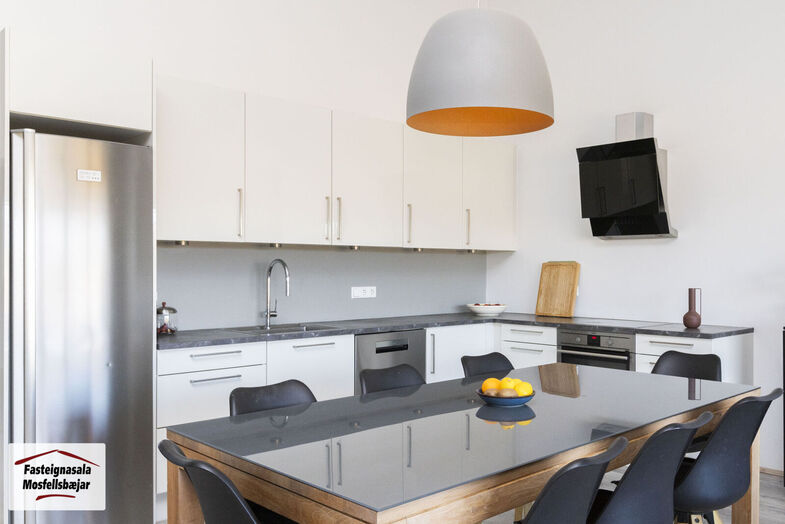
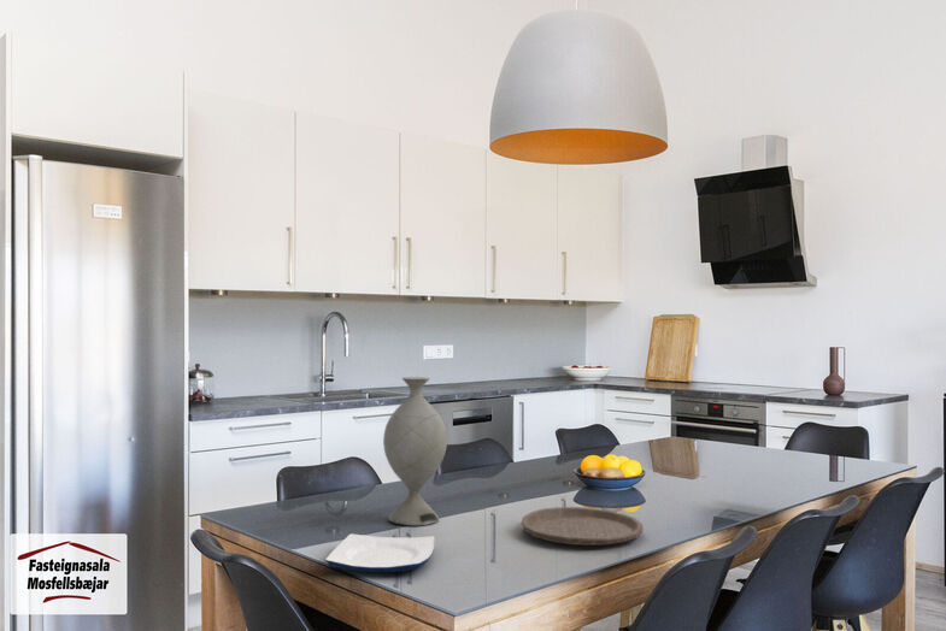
+ decorative vase [382,376,448,527]
+ plate [519,506,645,547]
+ plate [324,533,435,573]
